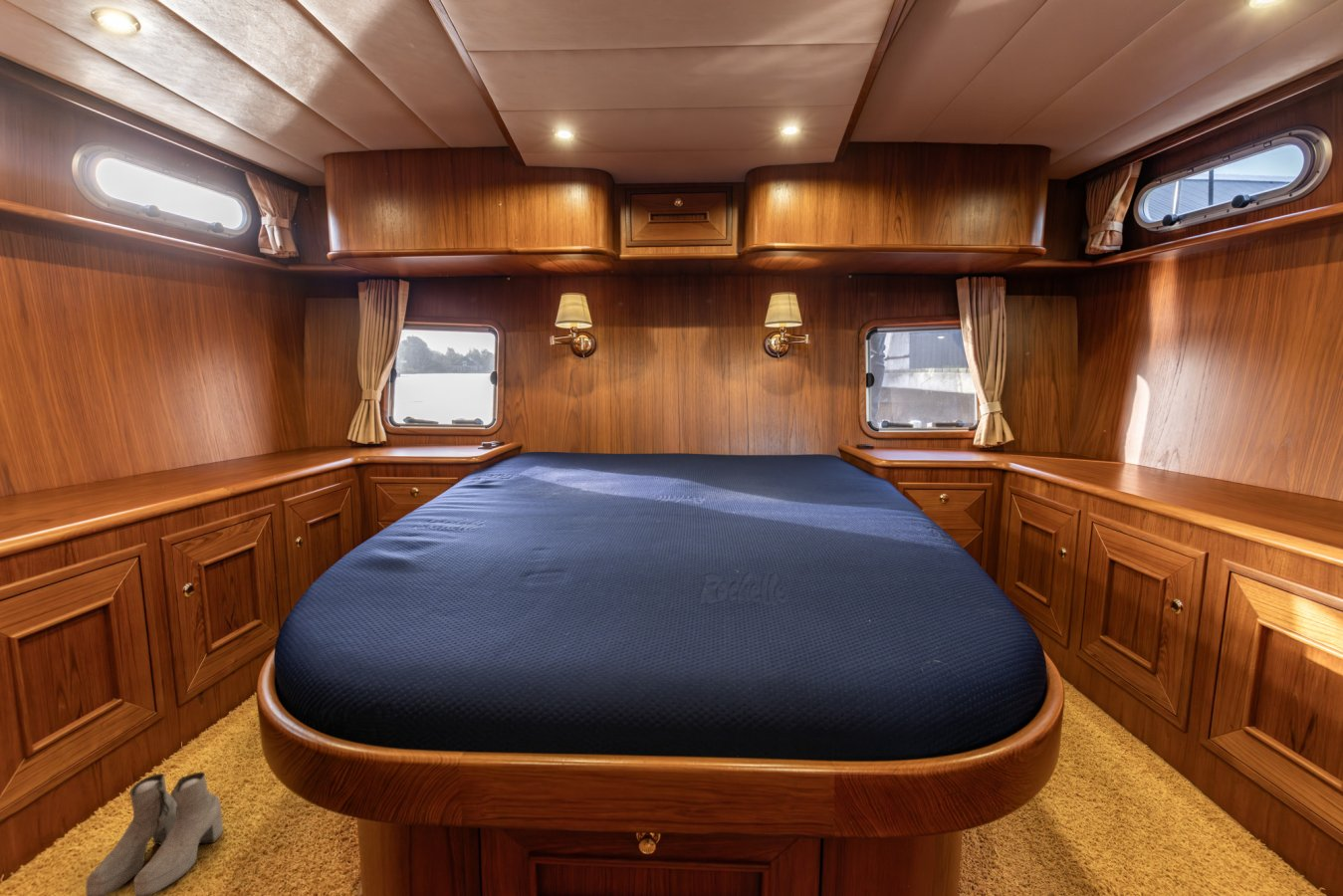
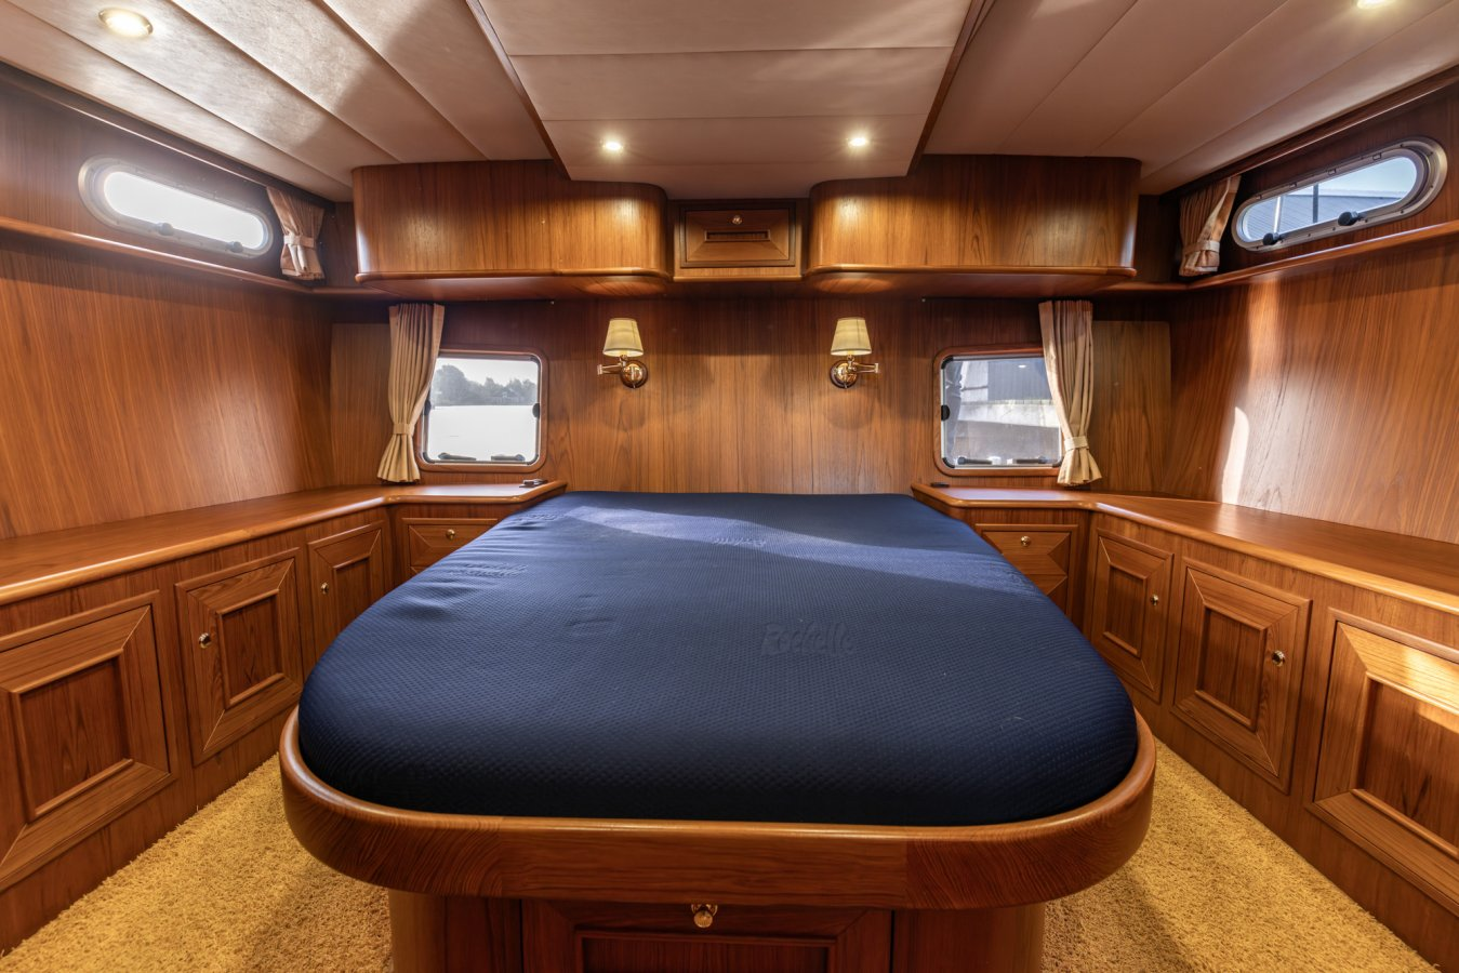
- boots [85,772,224,896]
